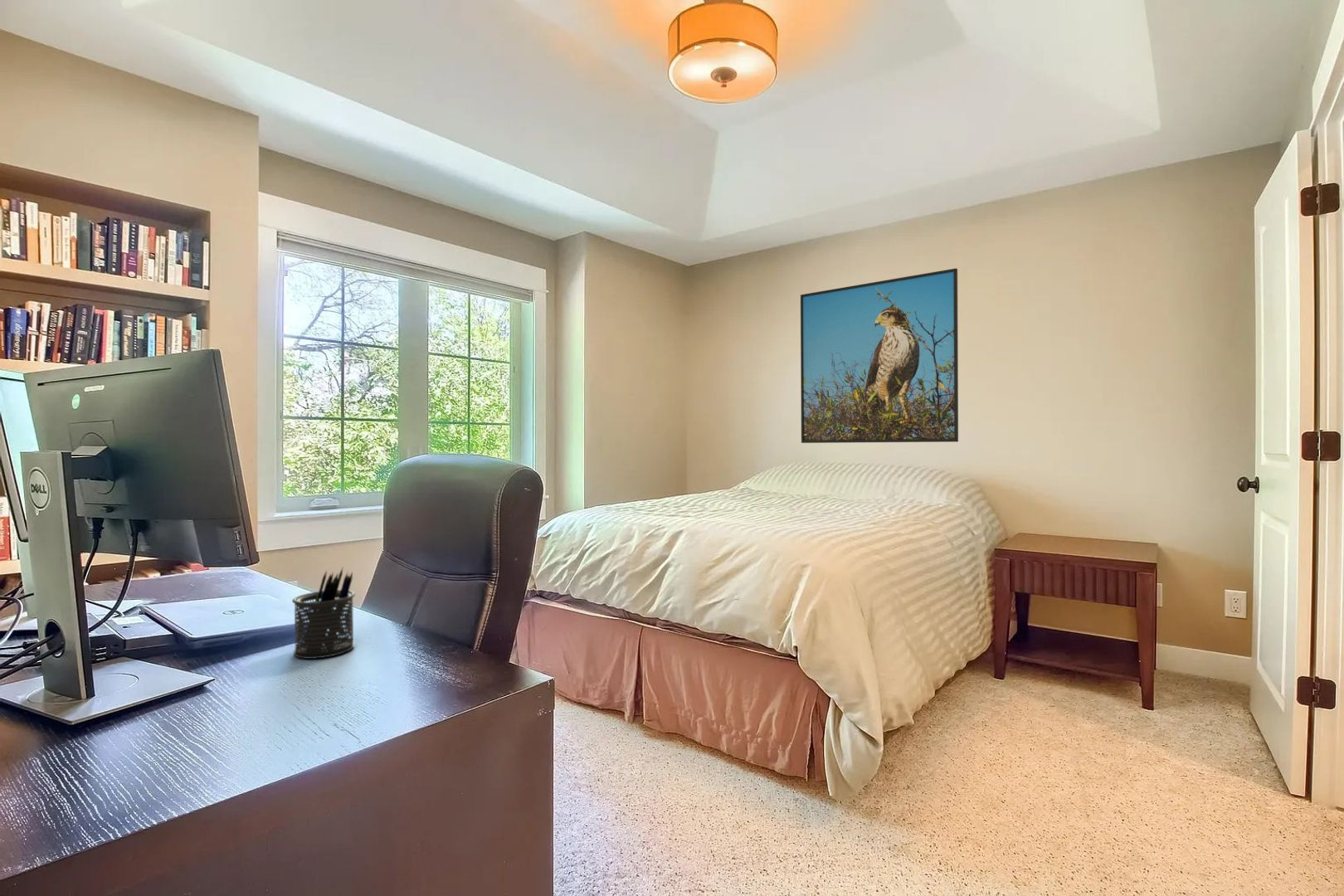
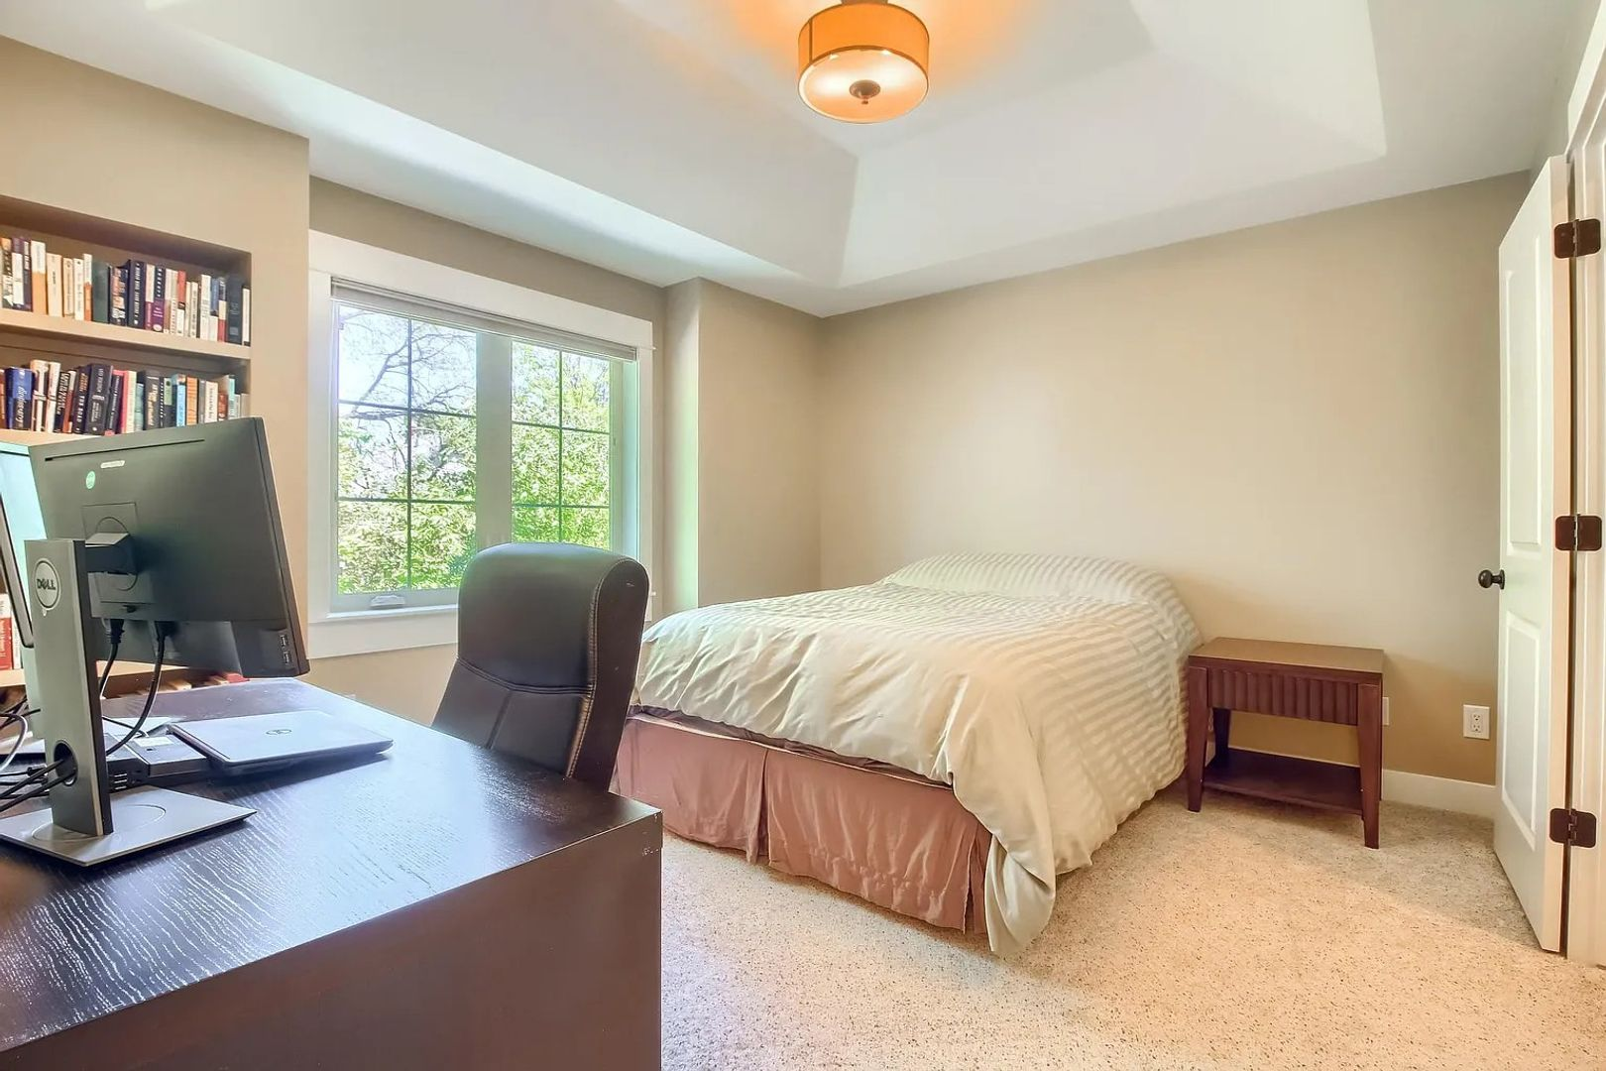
- pen holder [291,567,356,660]
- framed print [800,268,959,444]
